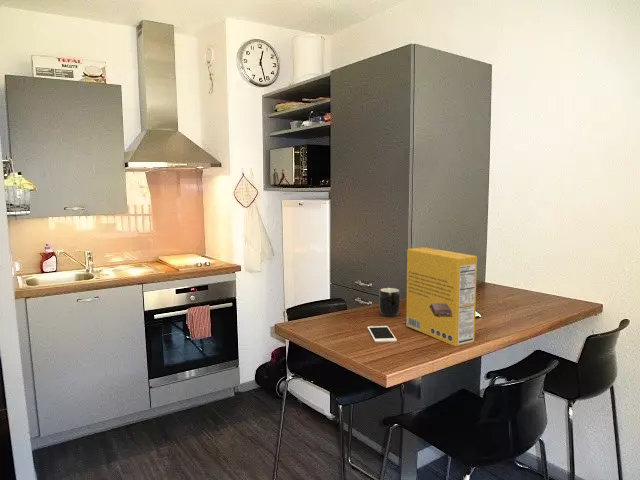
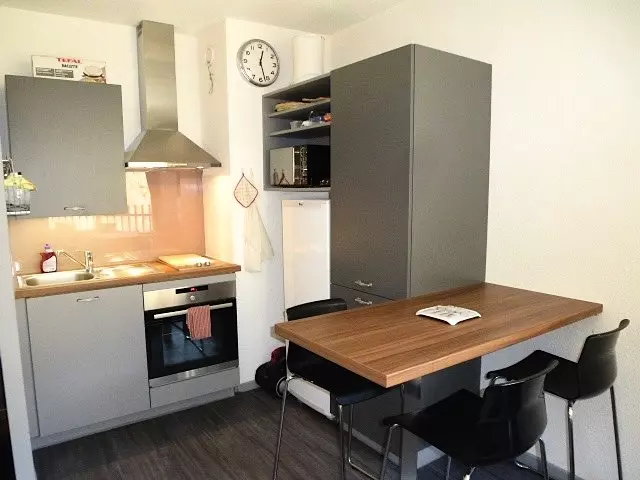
- cereal box [405,246,478,347]
- mug [378,287,401,318]
- cell phone [367,325,398,343]
